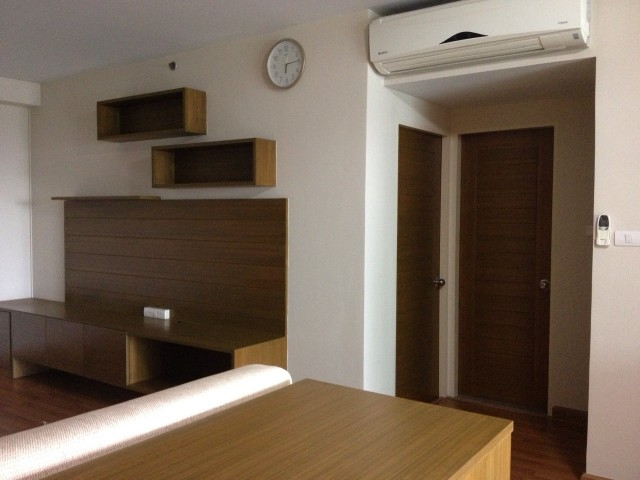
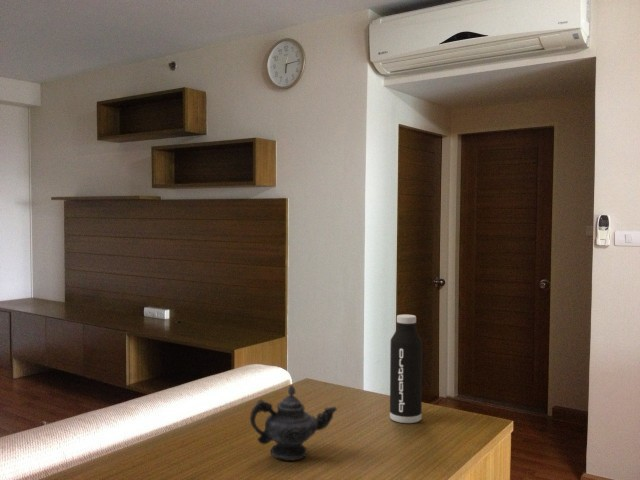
+ water bottle [389,314,423,424]
+ teapot [249,384,338,462]
